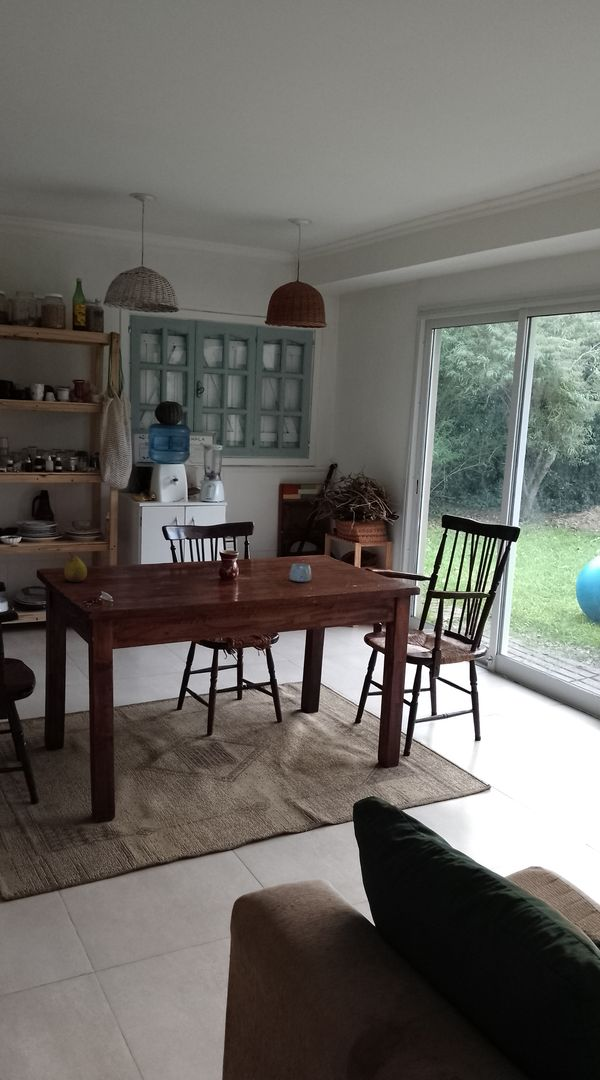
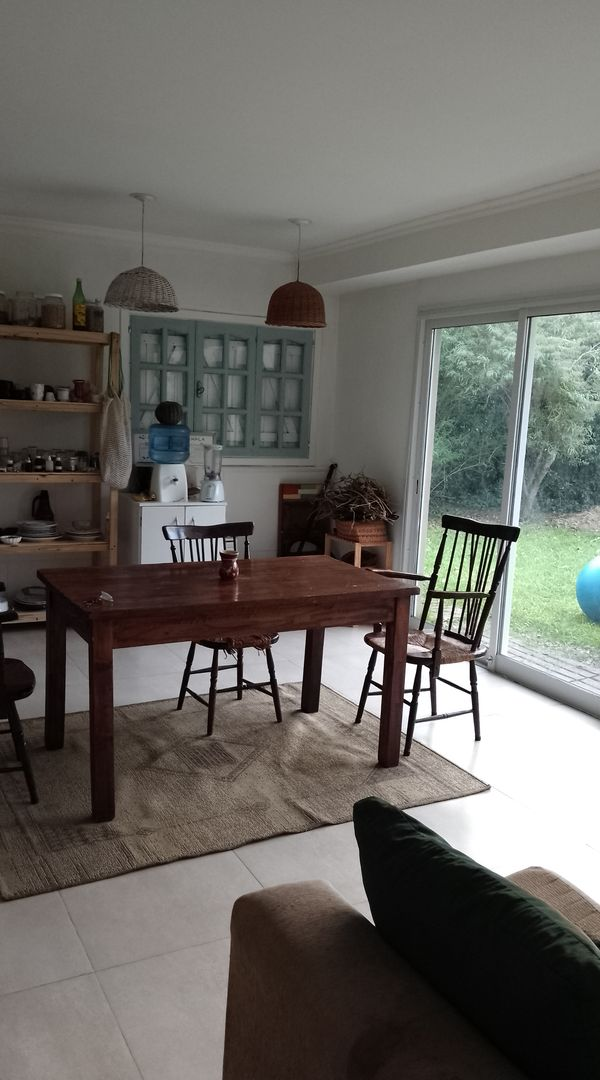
- fruit [63,551,88,583]
- mug [289,563,312,583]
